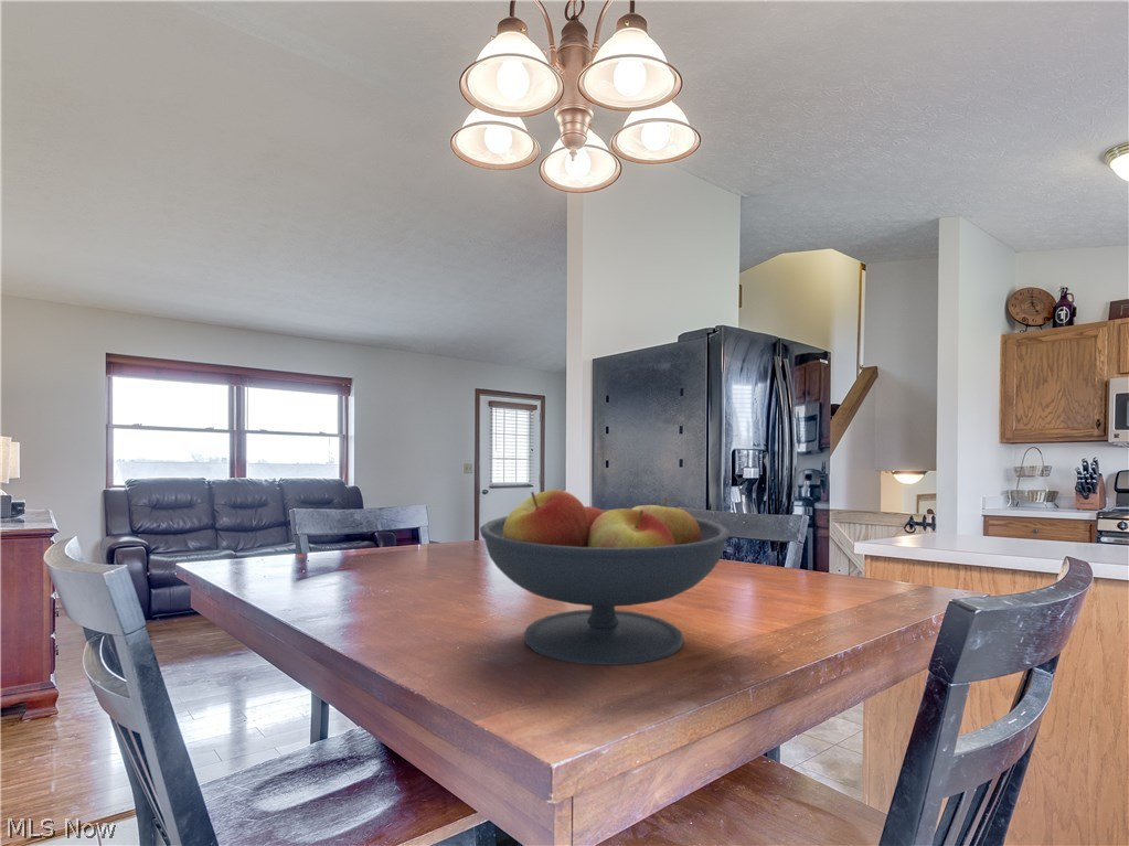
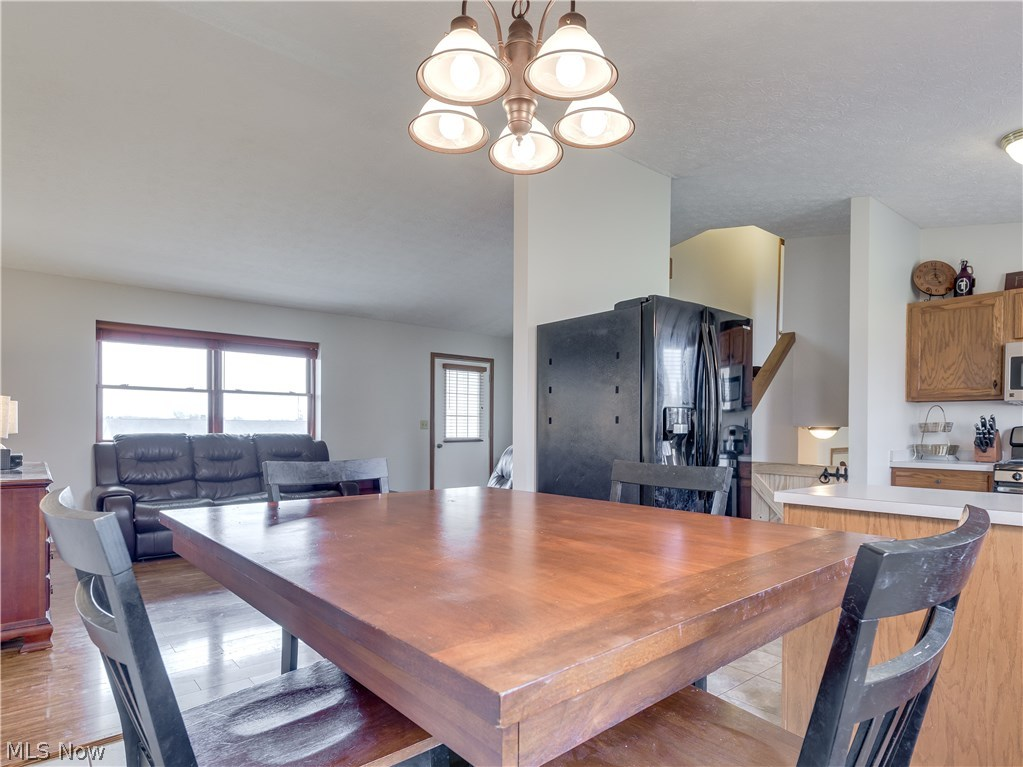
- fruit bowl [479,489,732,666]
